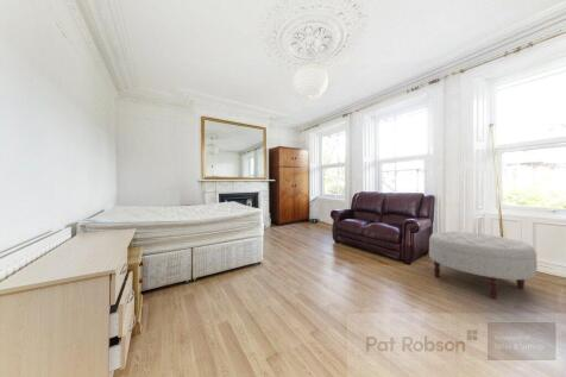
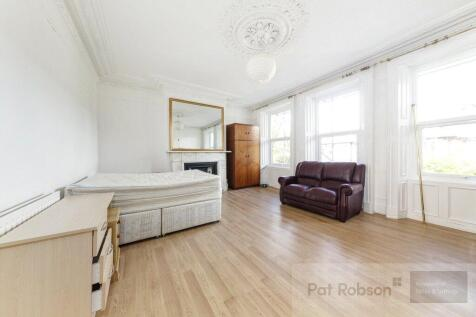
- ottoman [428,231,539,300]
